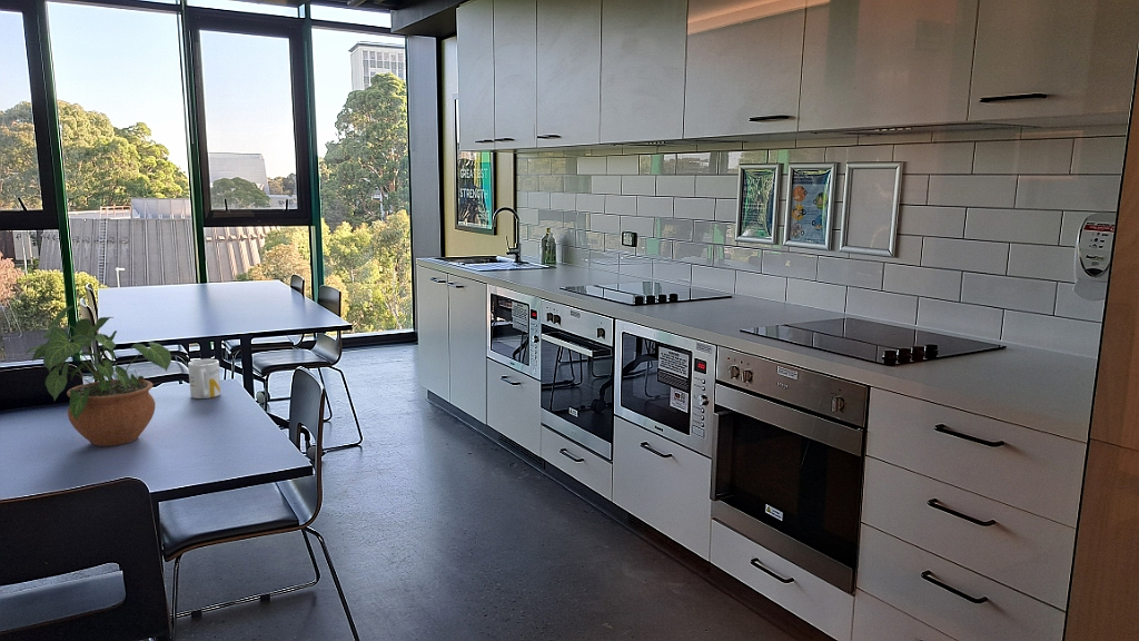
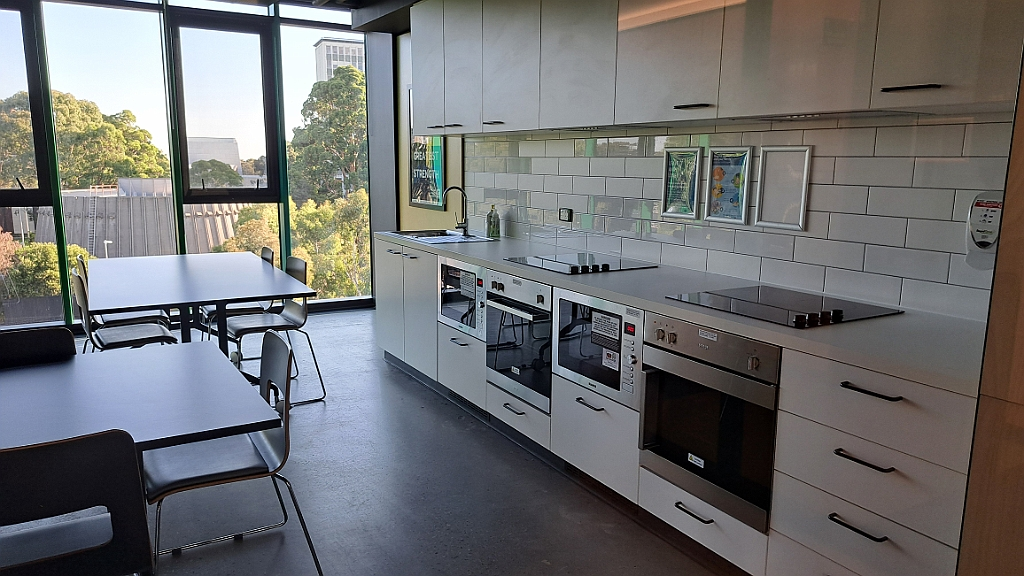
- mug [187,358,221,400]
- potted plant [24,305,172,447]
